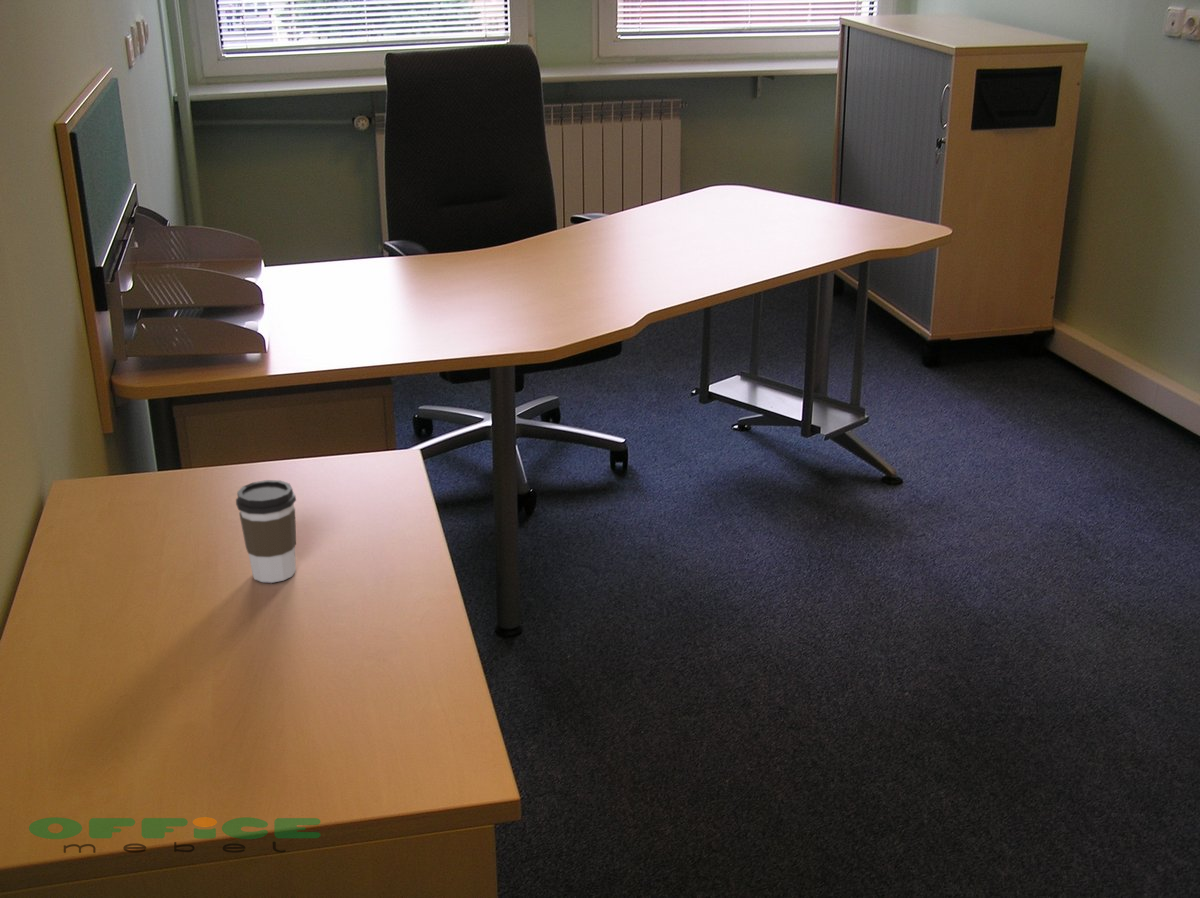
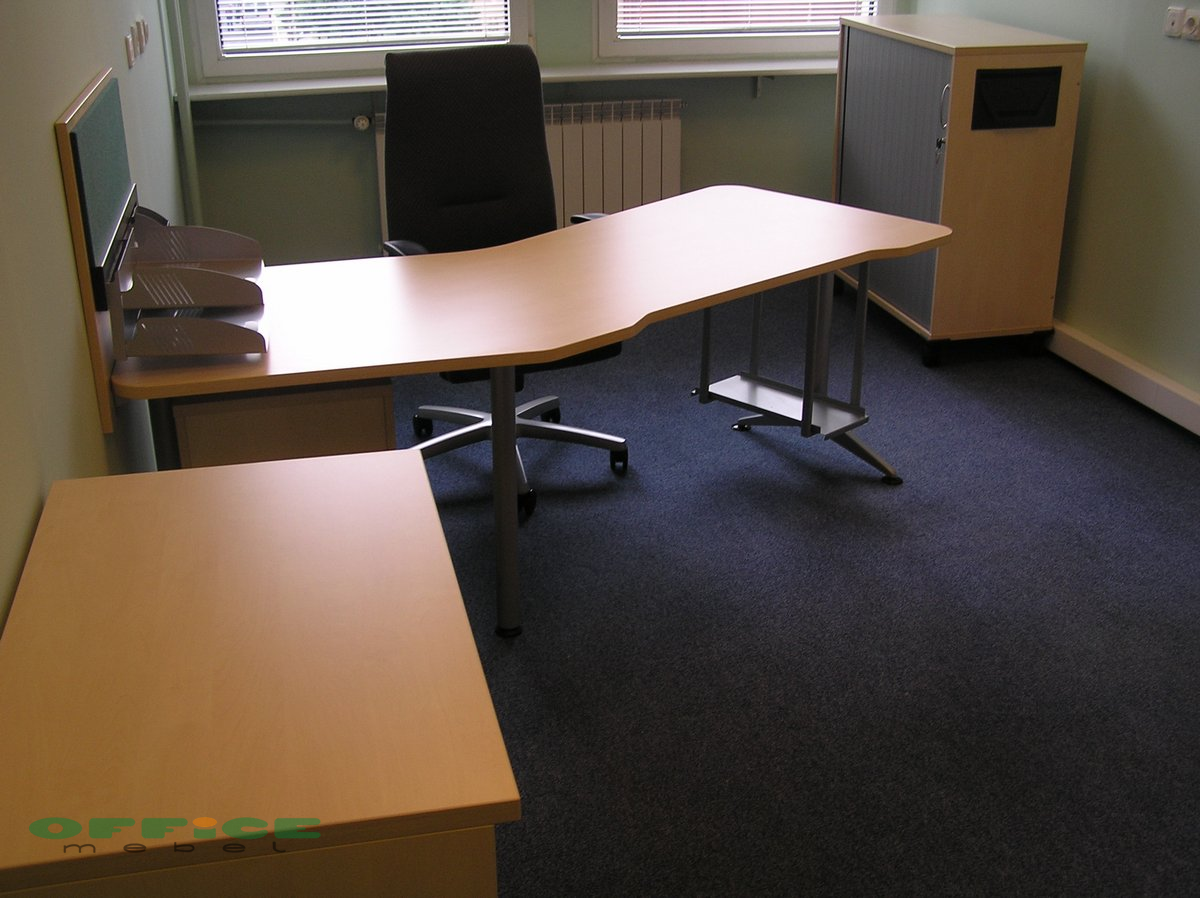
- coffee cup [235,479,297,584]
